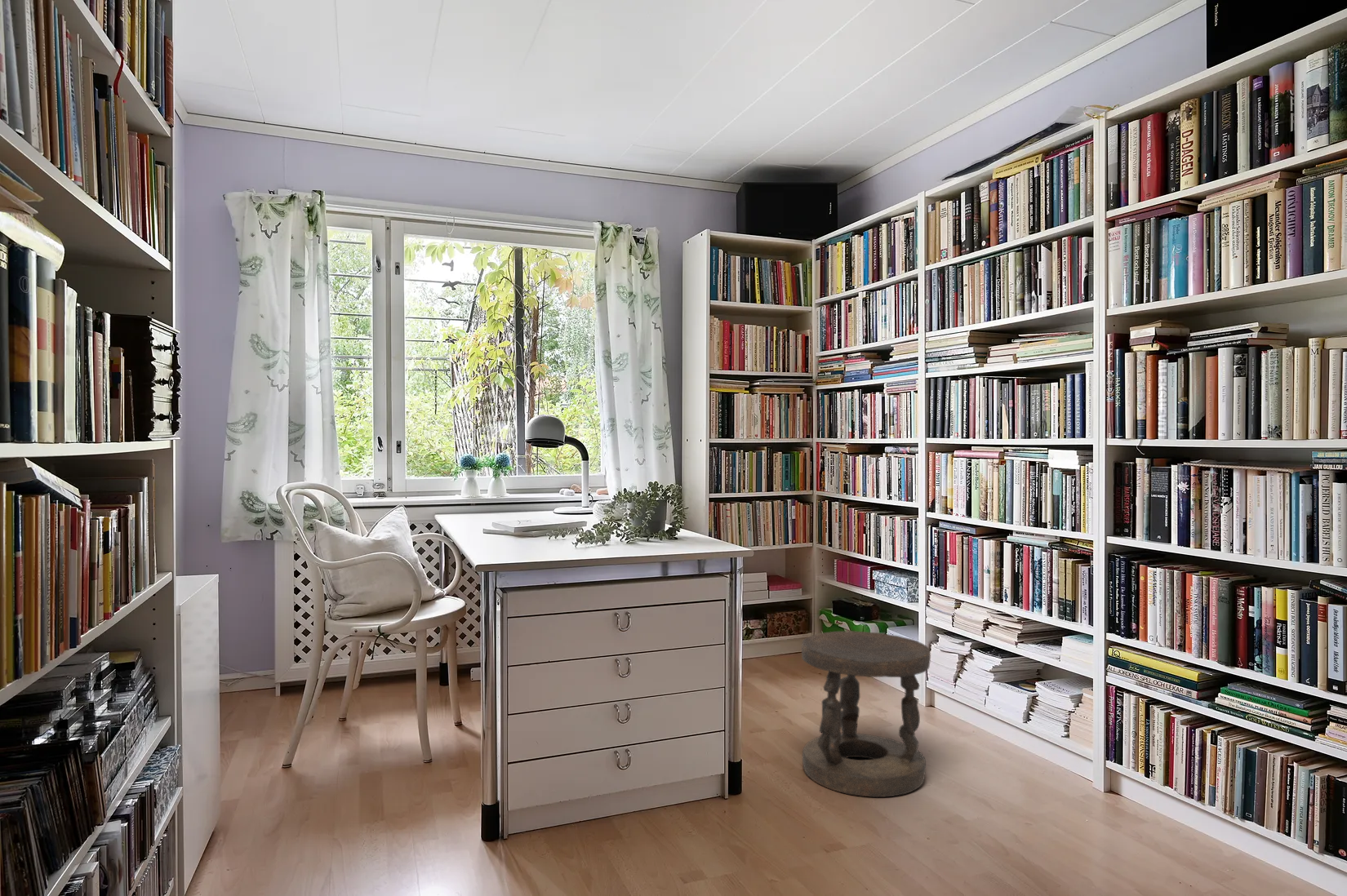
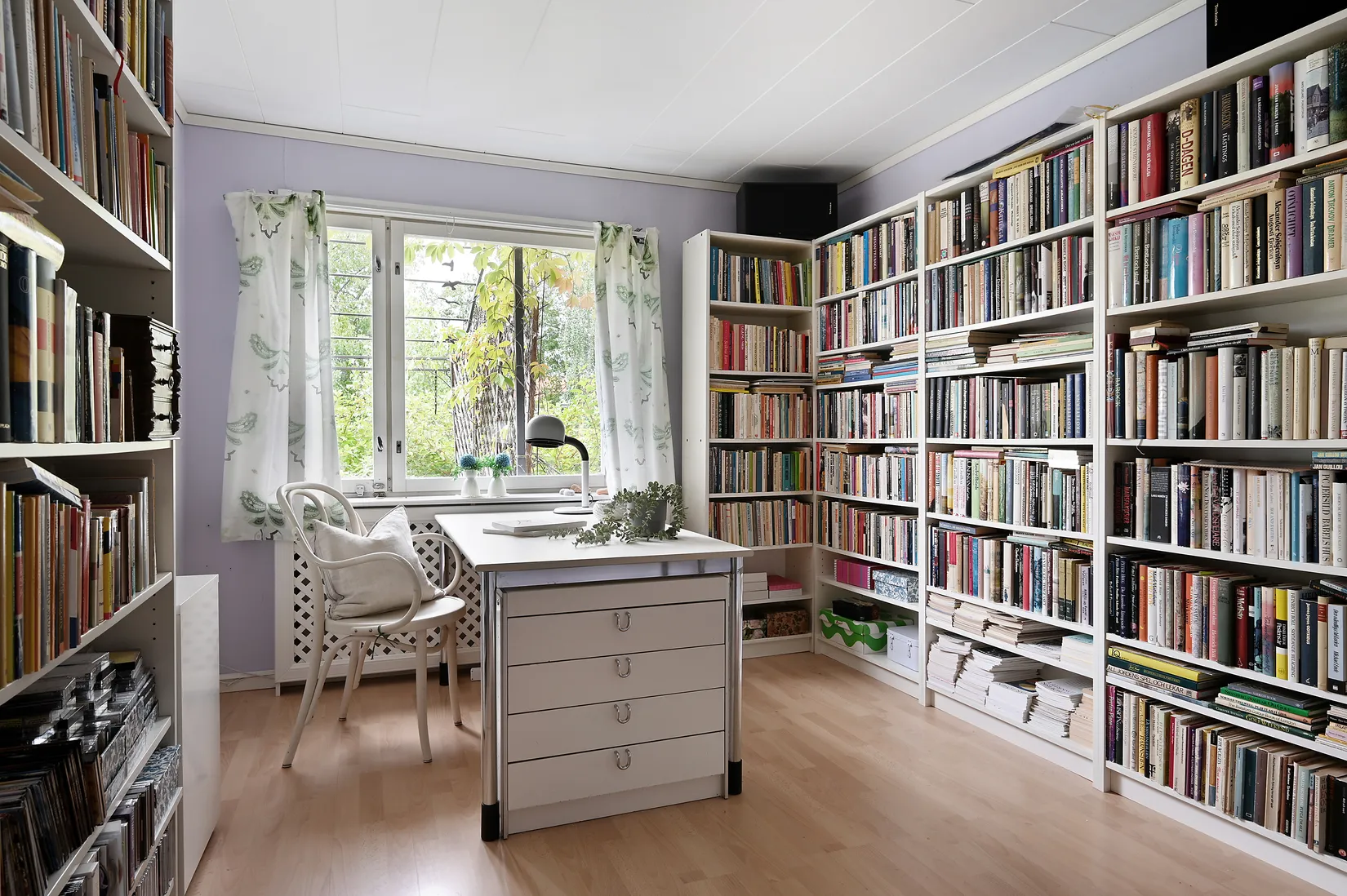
- stool [801,630,931,798]
